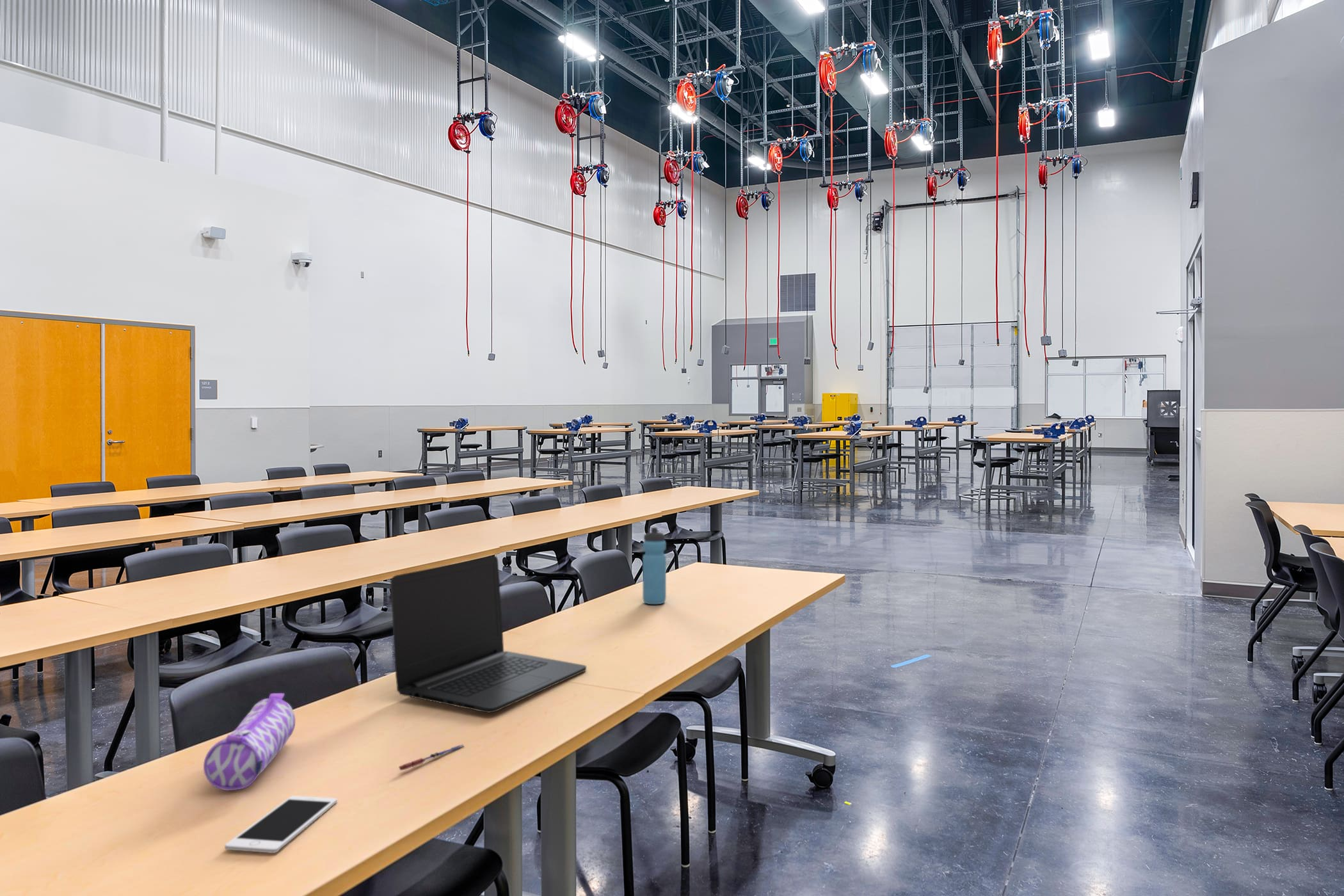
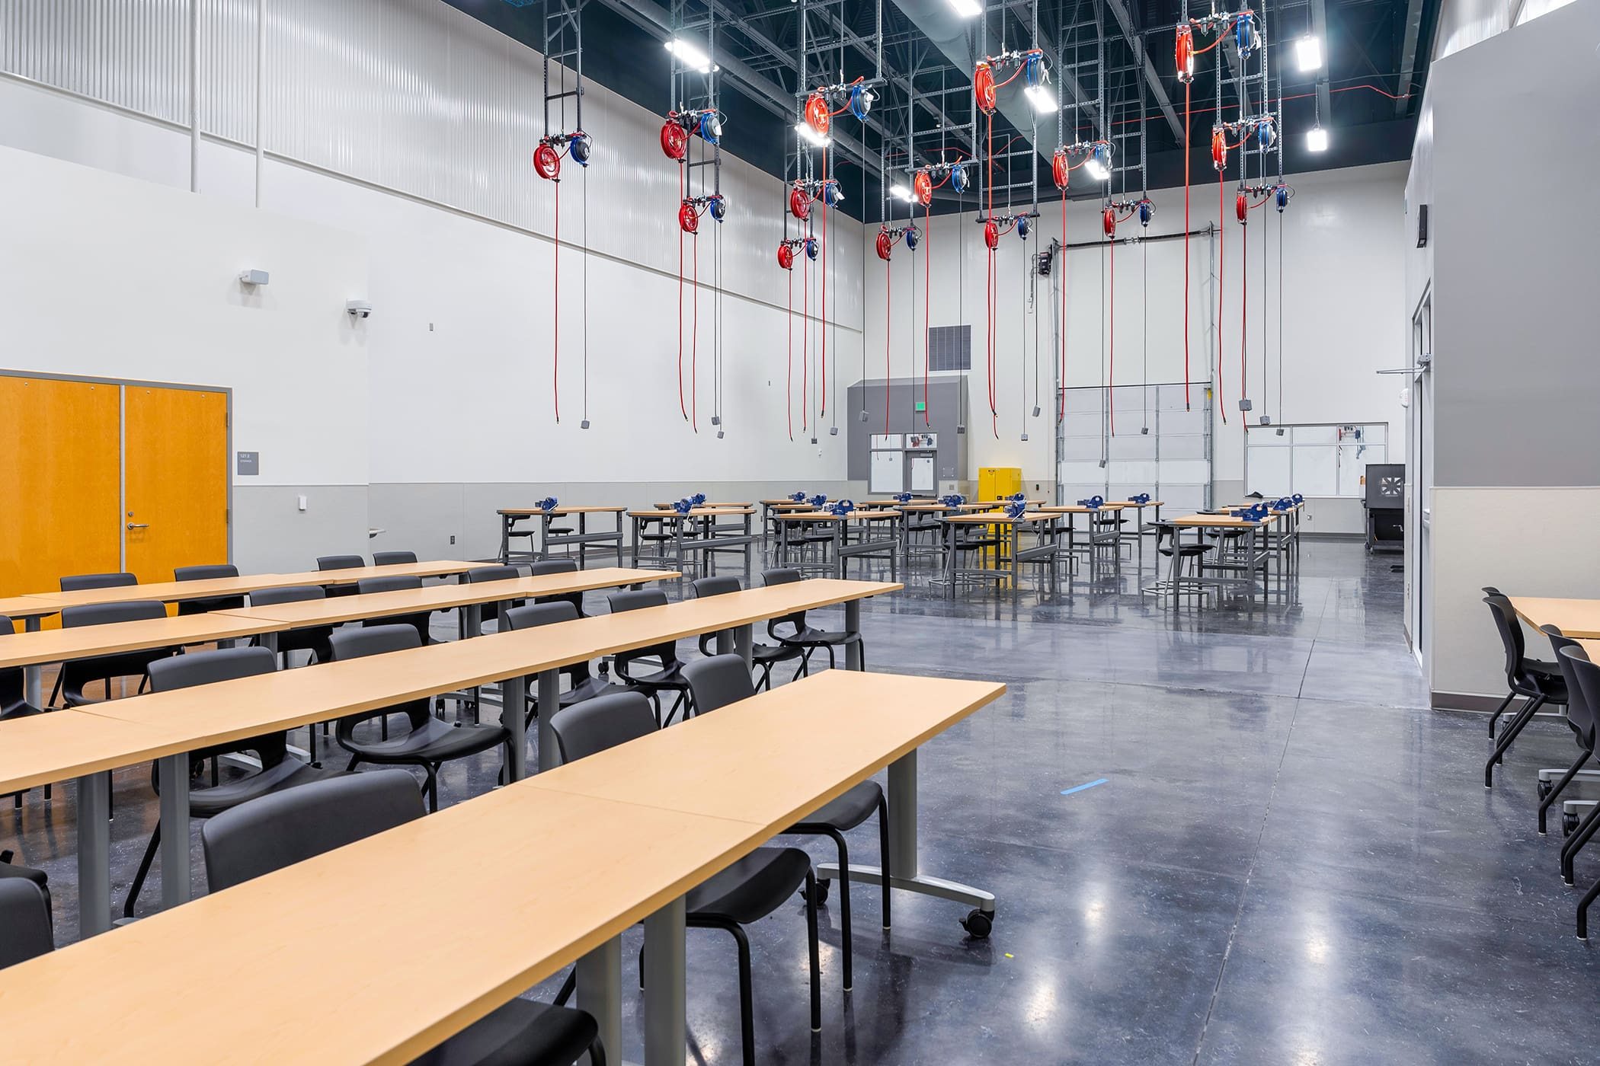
- pen [398,744,465,771]
- water bottle [642,527,667,605]
- cell phone [224,795,338,854]
- laptop [390,556,587,714]
- pencil case [203,692,296,791]
